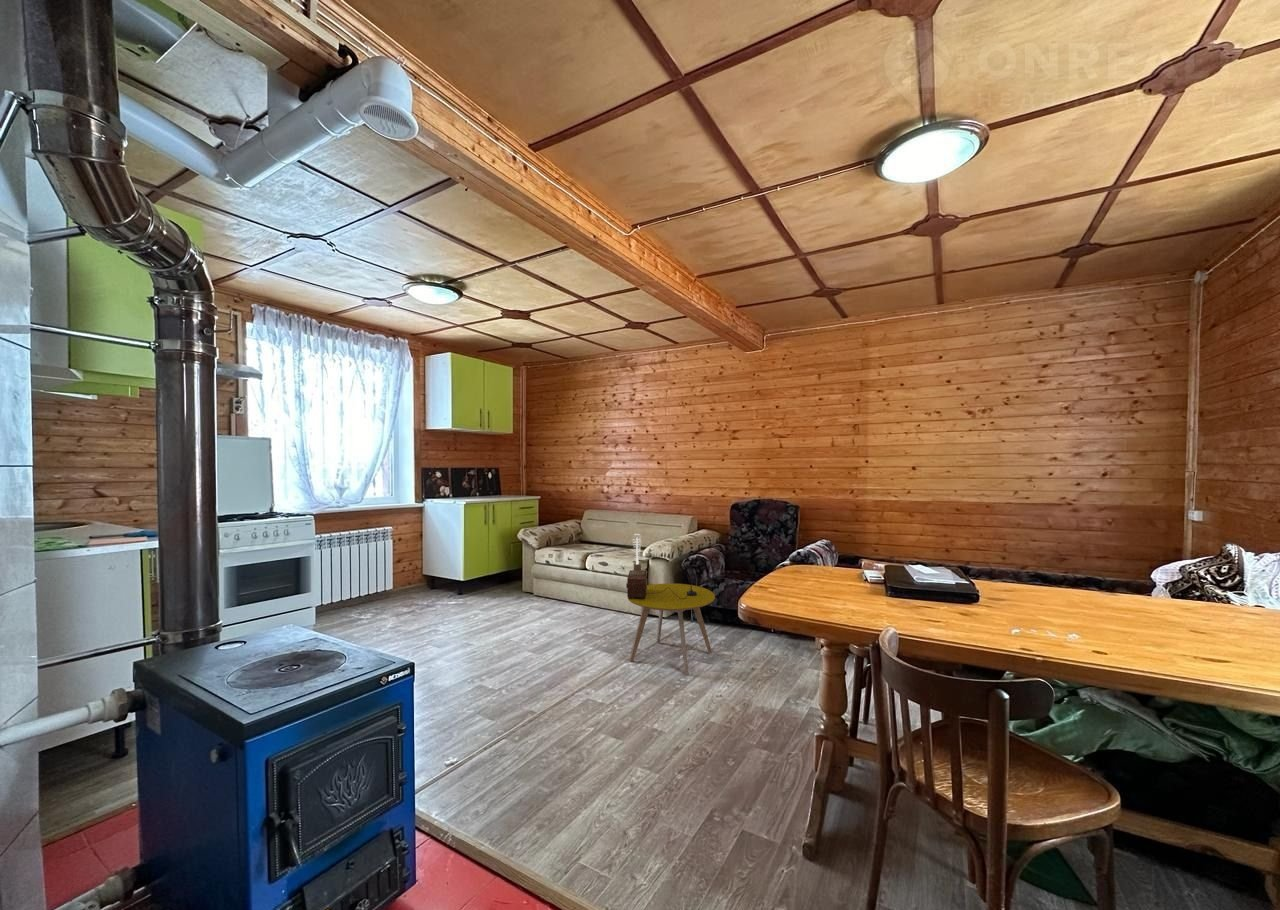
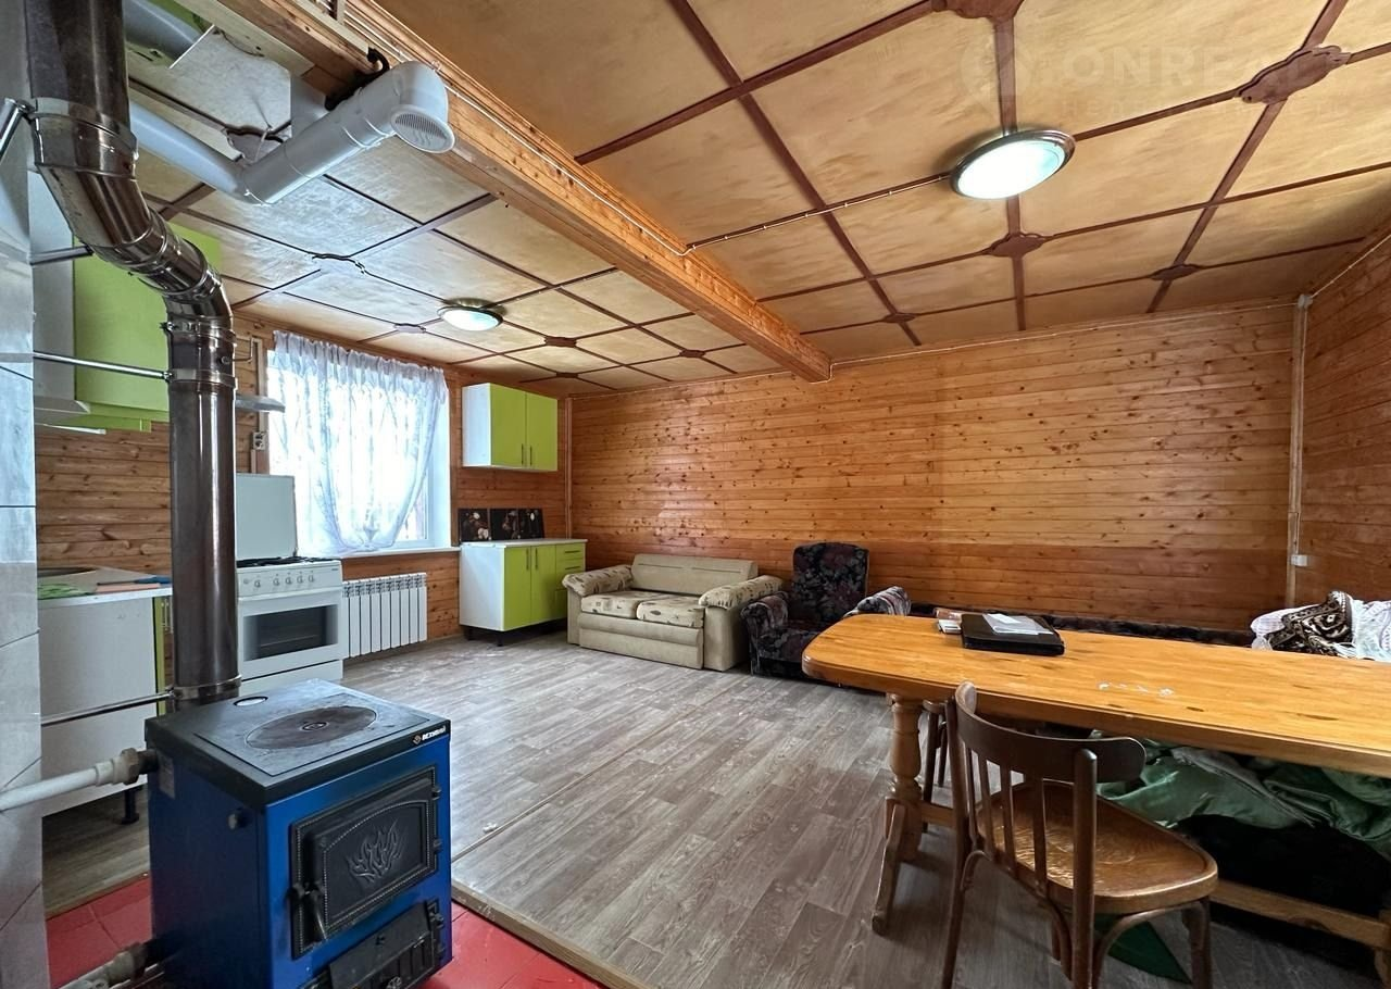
- side table [626,582,716,677]
- table lamp [625,533,697,599]
